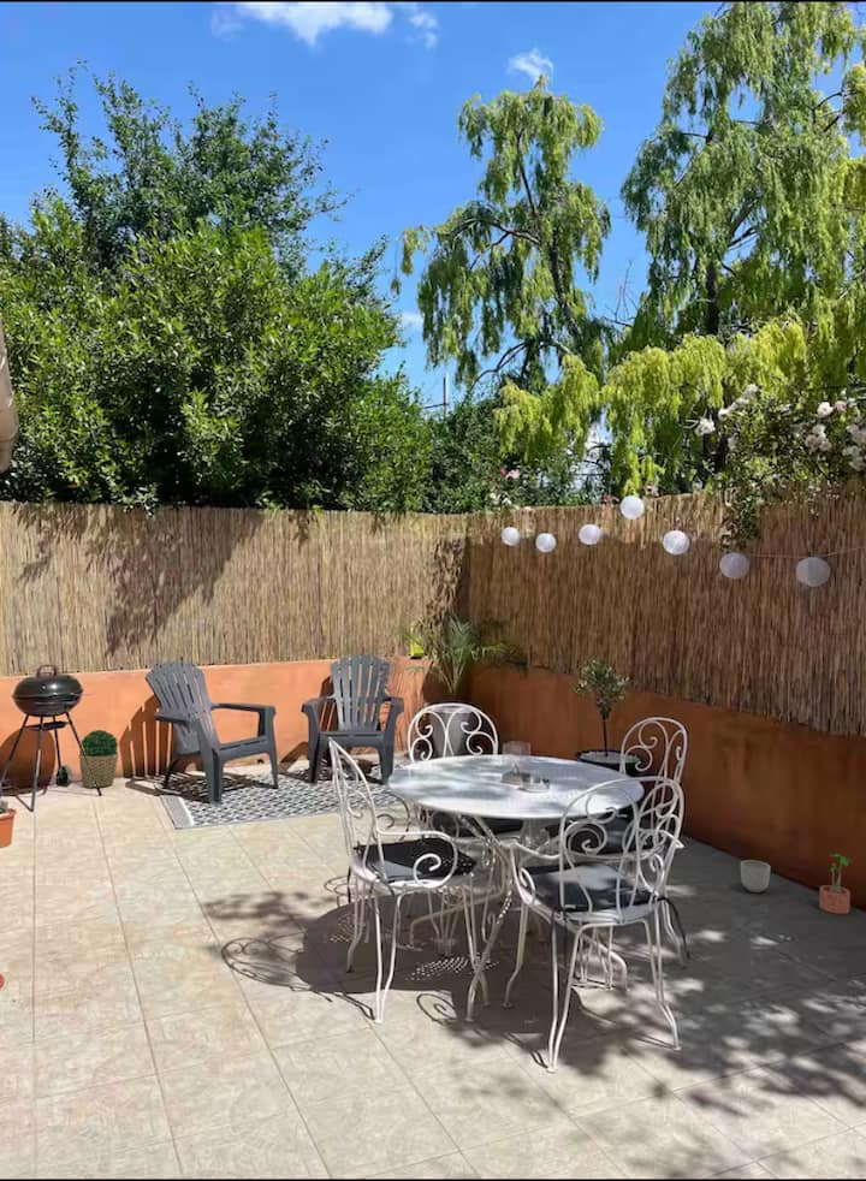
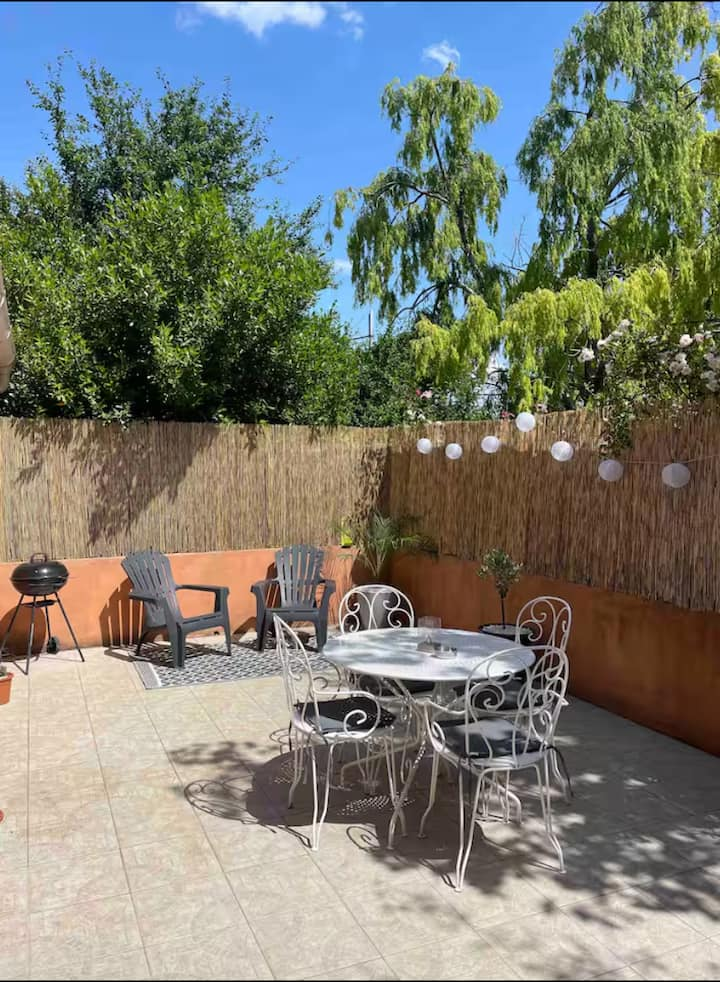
- potted plant [78,729,119,789]
- potted plant [818,853,852,915]
- planter [740,859,771,894]
